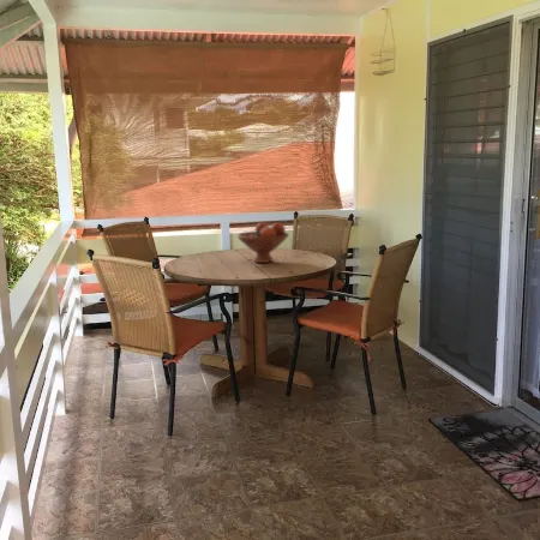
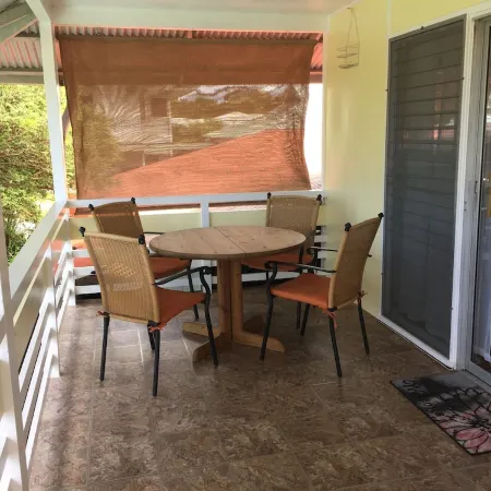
- fruit bowl [235,221,290,264]
